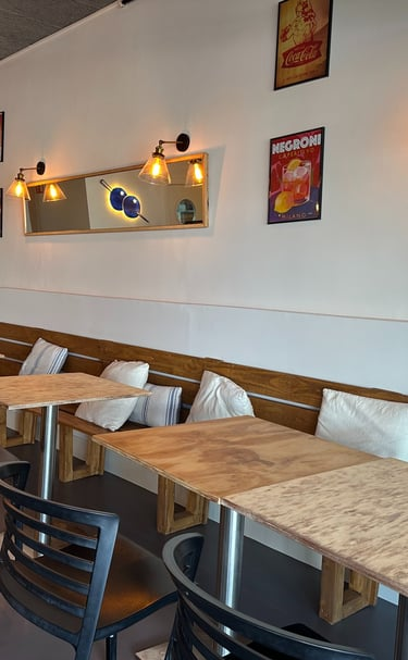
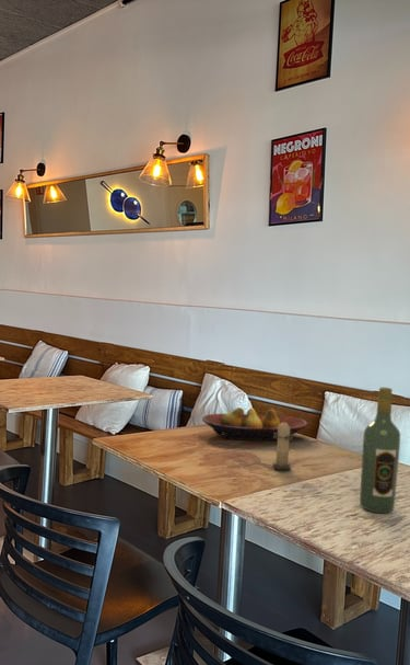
+ fruit bowl [201,406,308,442]
+ wine bottle [359,387,401,514]
+ candle [271,420,294,471]
